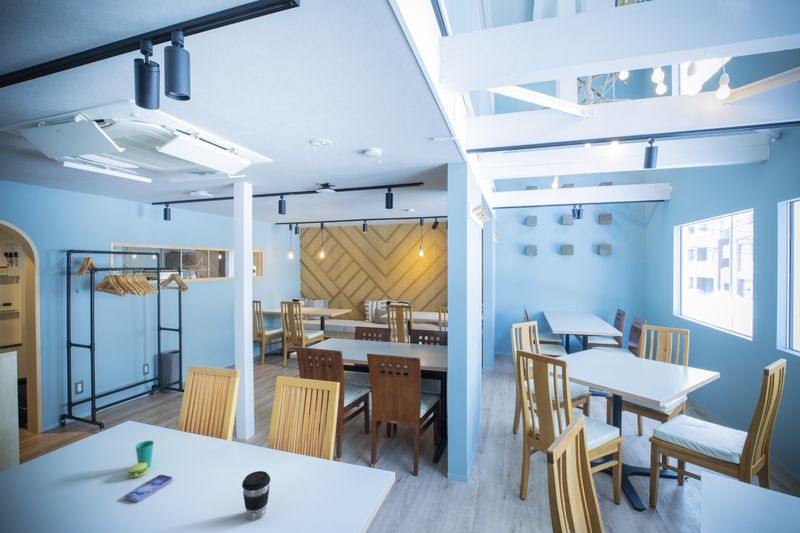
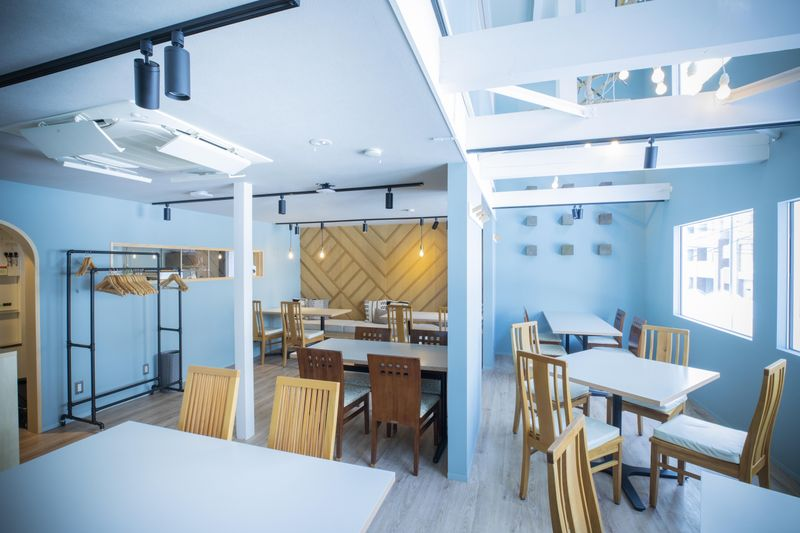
- cup [127,440,155,479]
- coffee cup [241,470,271,521]
- smartphone [124,474,173,503]
